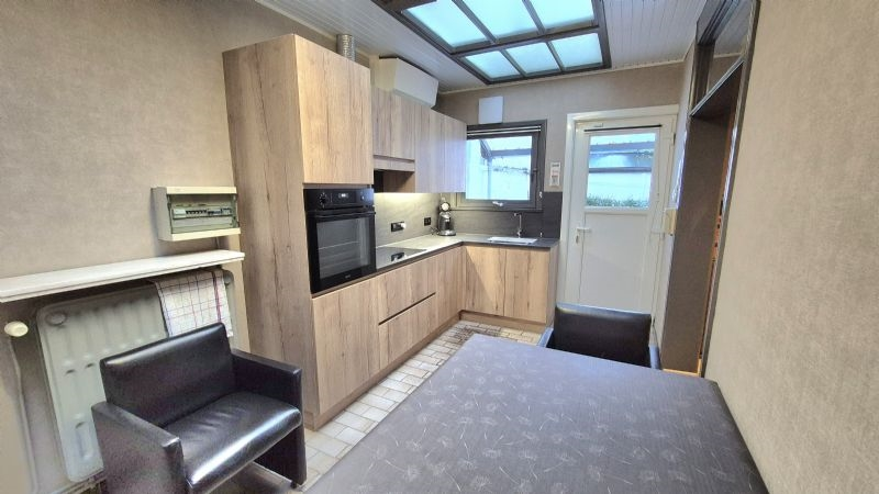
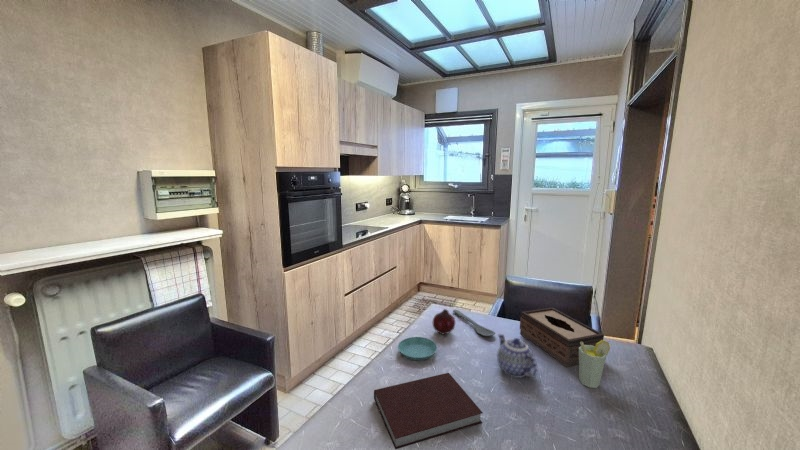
+ spoon [452,309,496,337]
+ cup [578,339,611,389]
+ teapot [496,333,539,379]
+ fruit [432,308,456,335]
+ saucer [397,336,438,362]
+ tissue box [519,307,605,368]
+ notebook [373,372,484,450]
